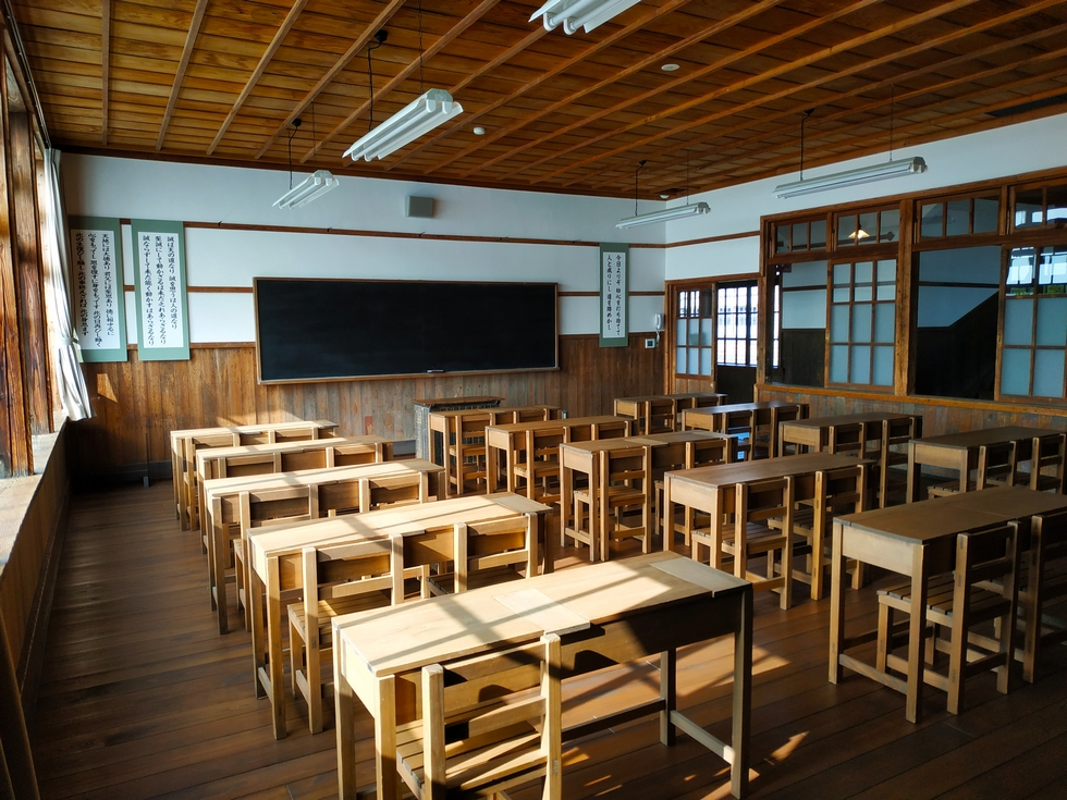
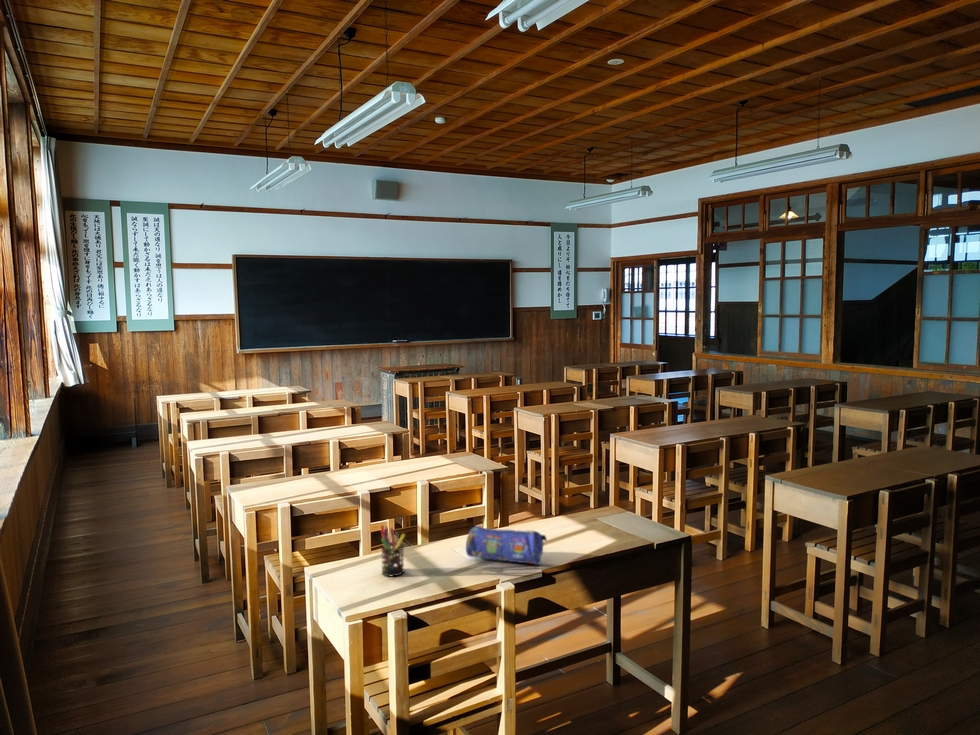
+ pen holder [380,524,406,577]
+ pencil case [465,525,548,566]
